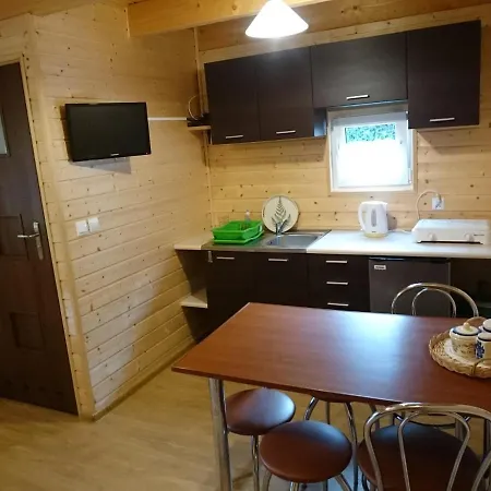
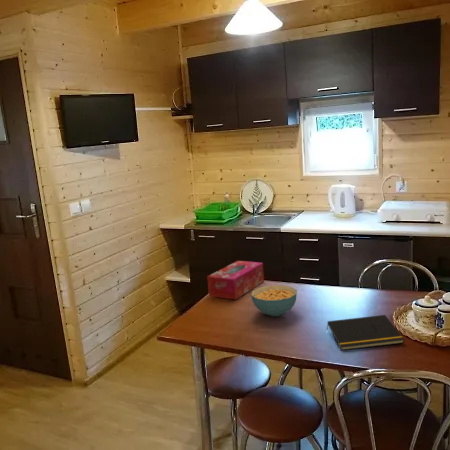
+ notepad [326,314,405,351]
+ tissue box [206,260,265,301]
+ cereal bowl [250,284,298,317]
